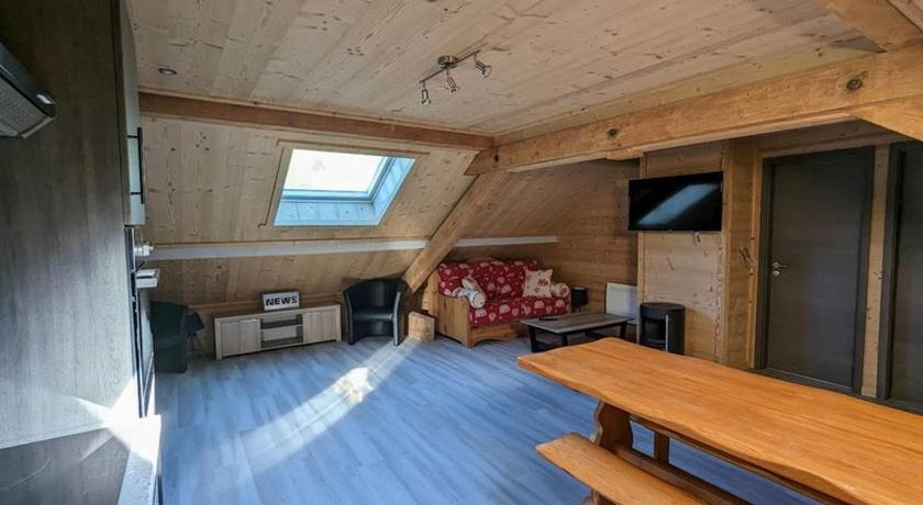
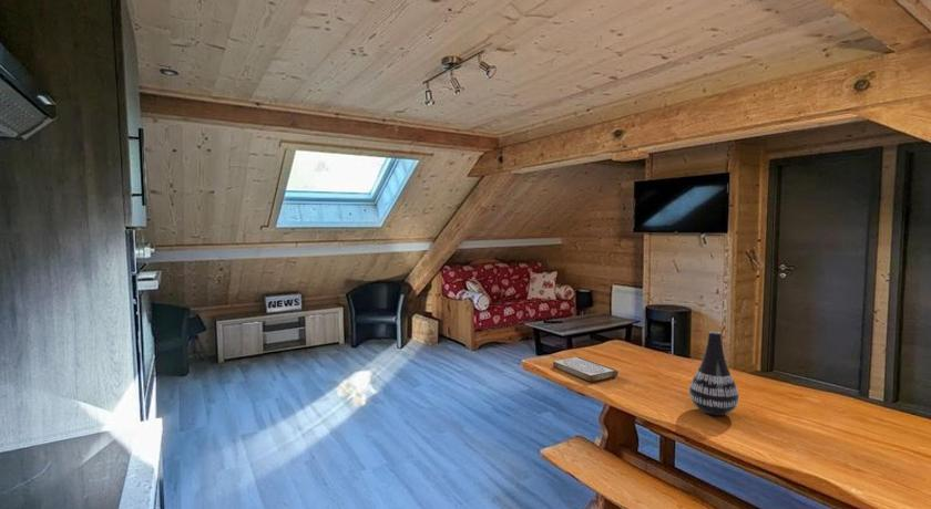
+ vase [688,331,740,417]
+ book [552,356,620,383]
